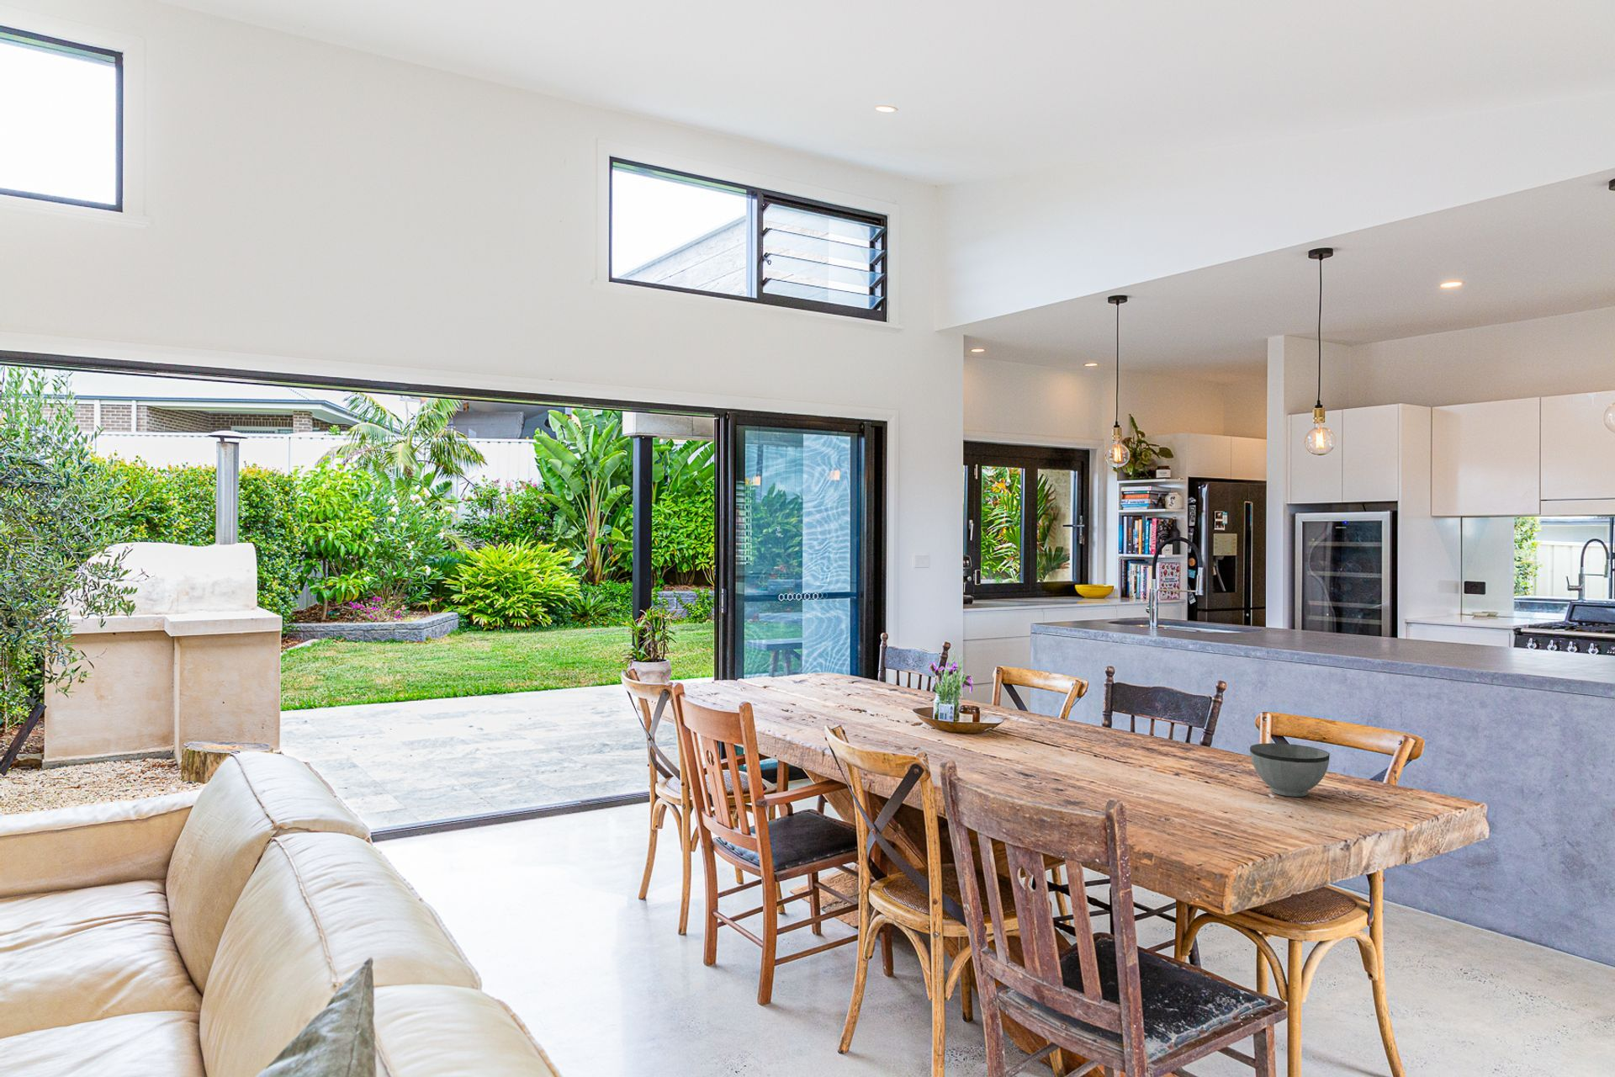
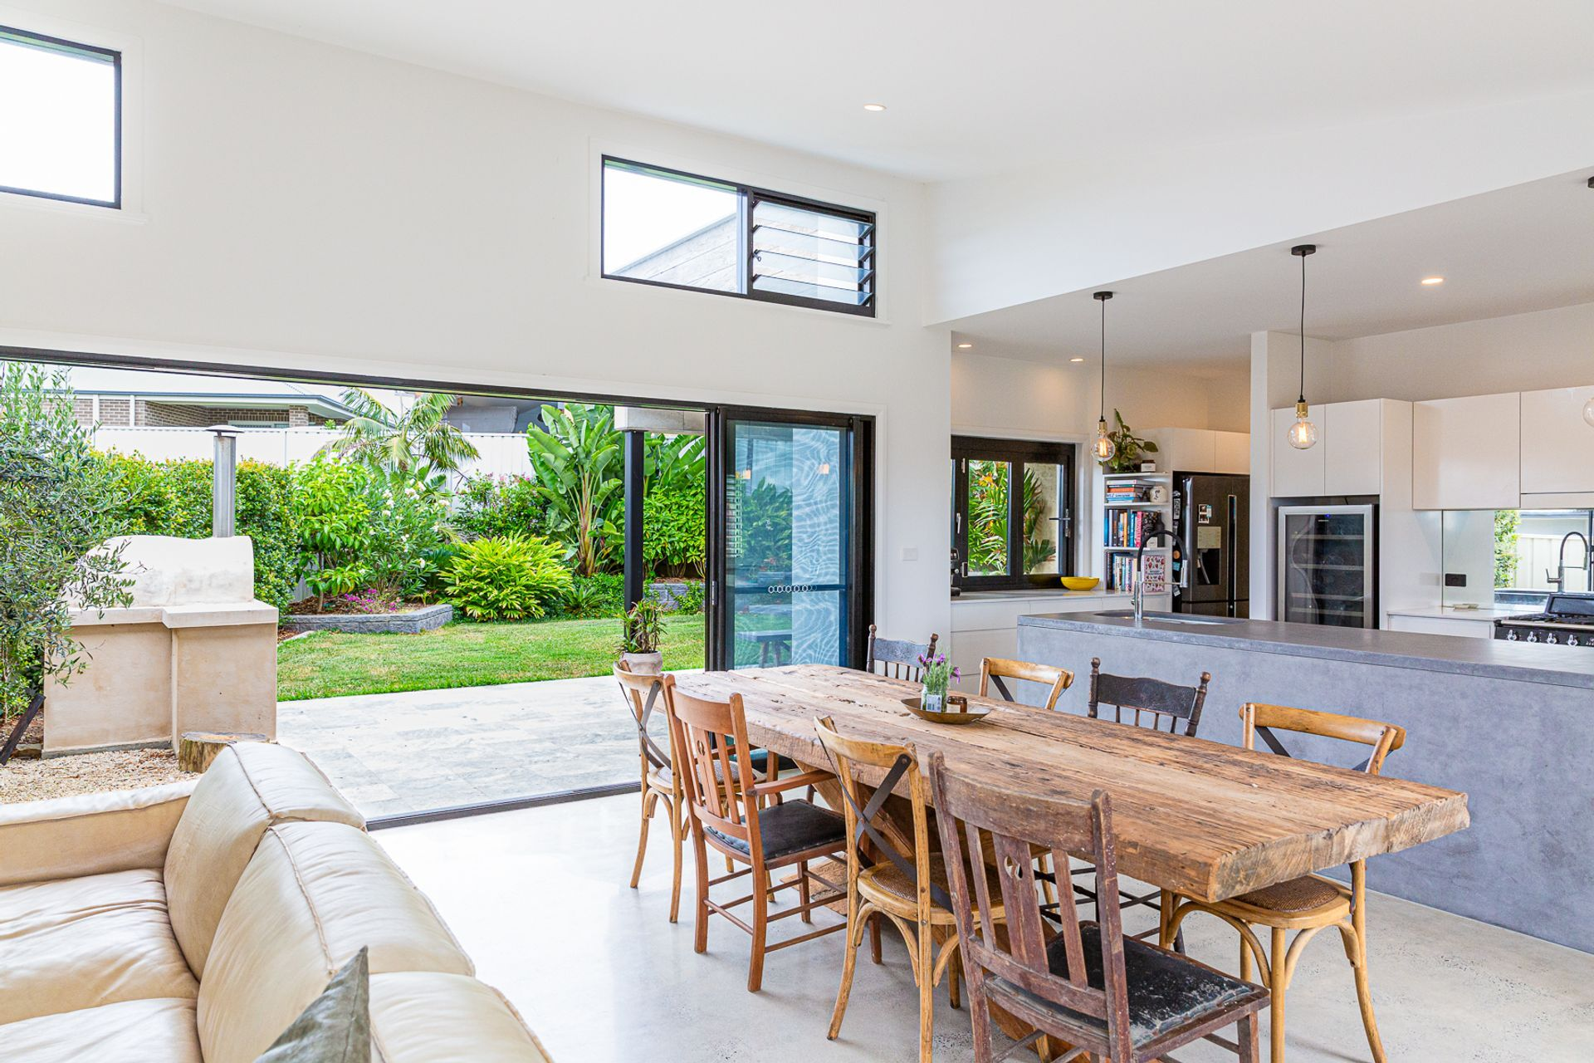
- bowl [1250,742,1330,798]
